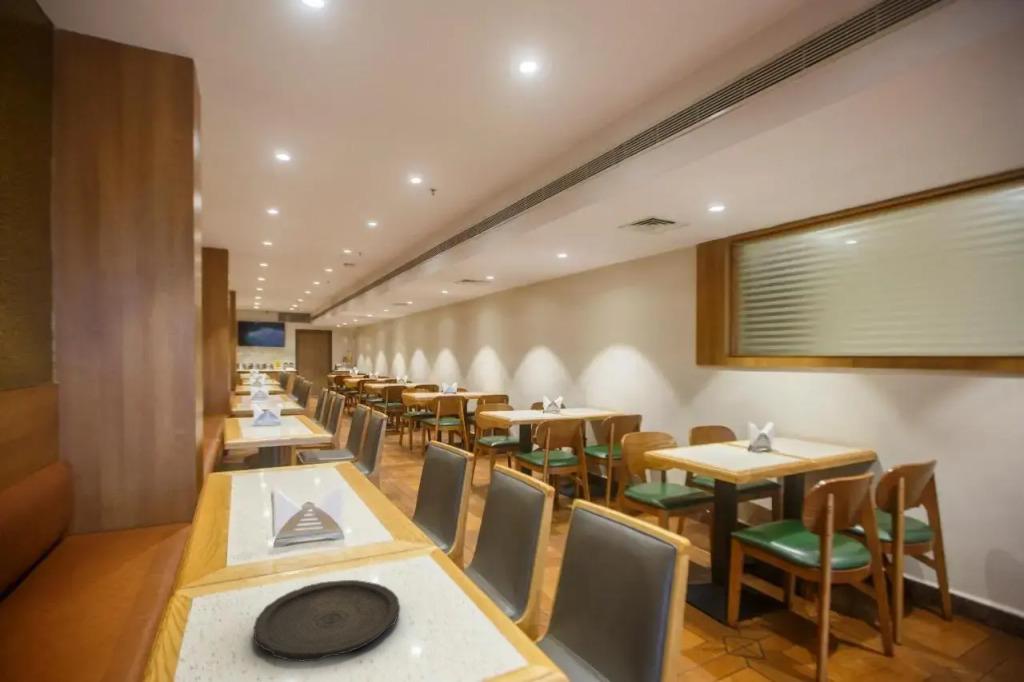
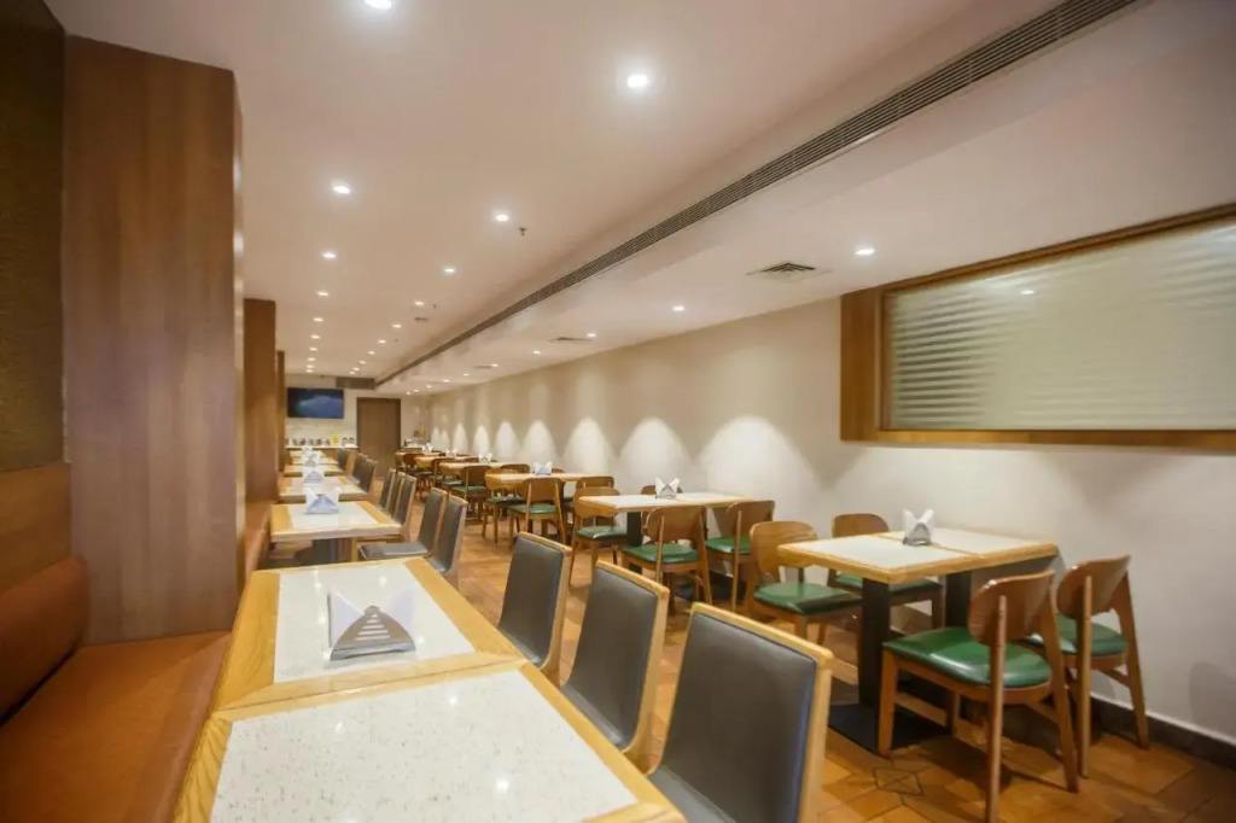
- plate [253,579,401,663]
